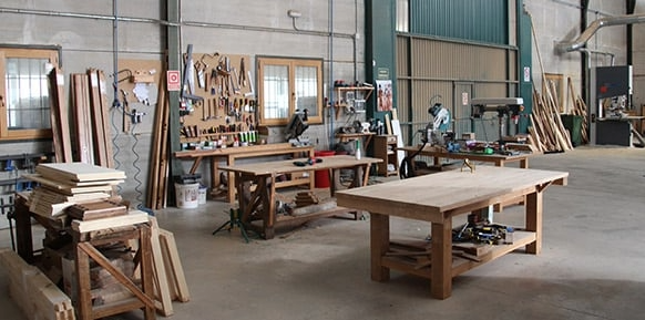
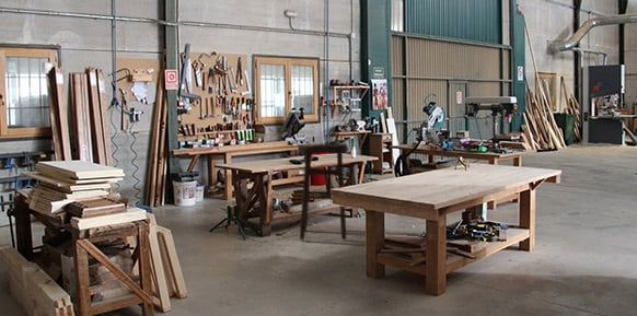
+ stool [297,143,348,241]
